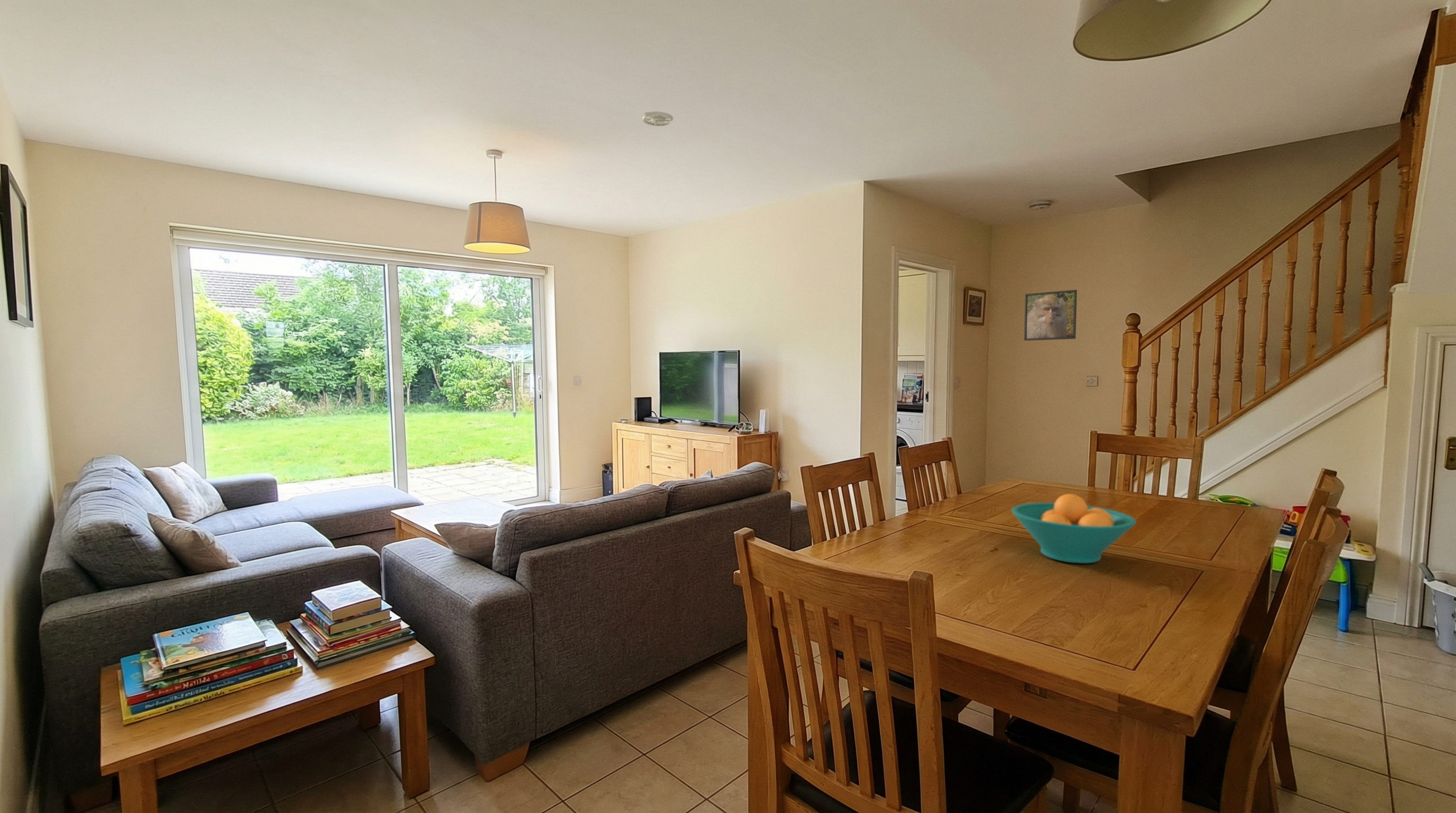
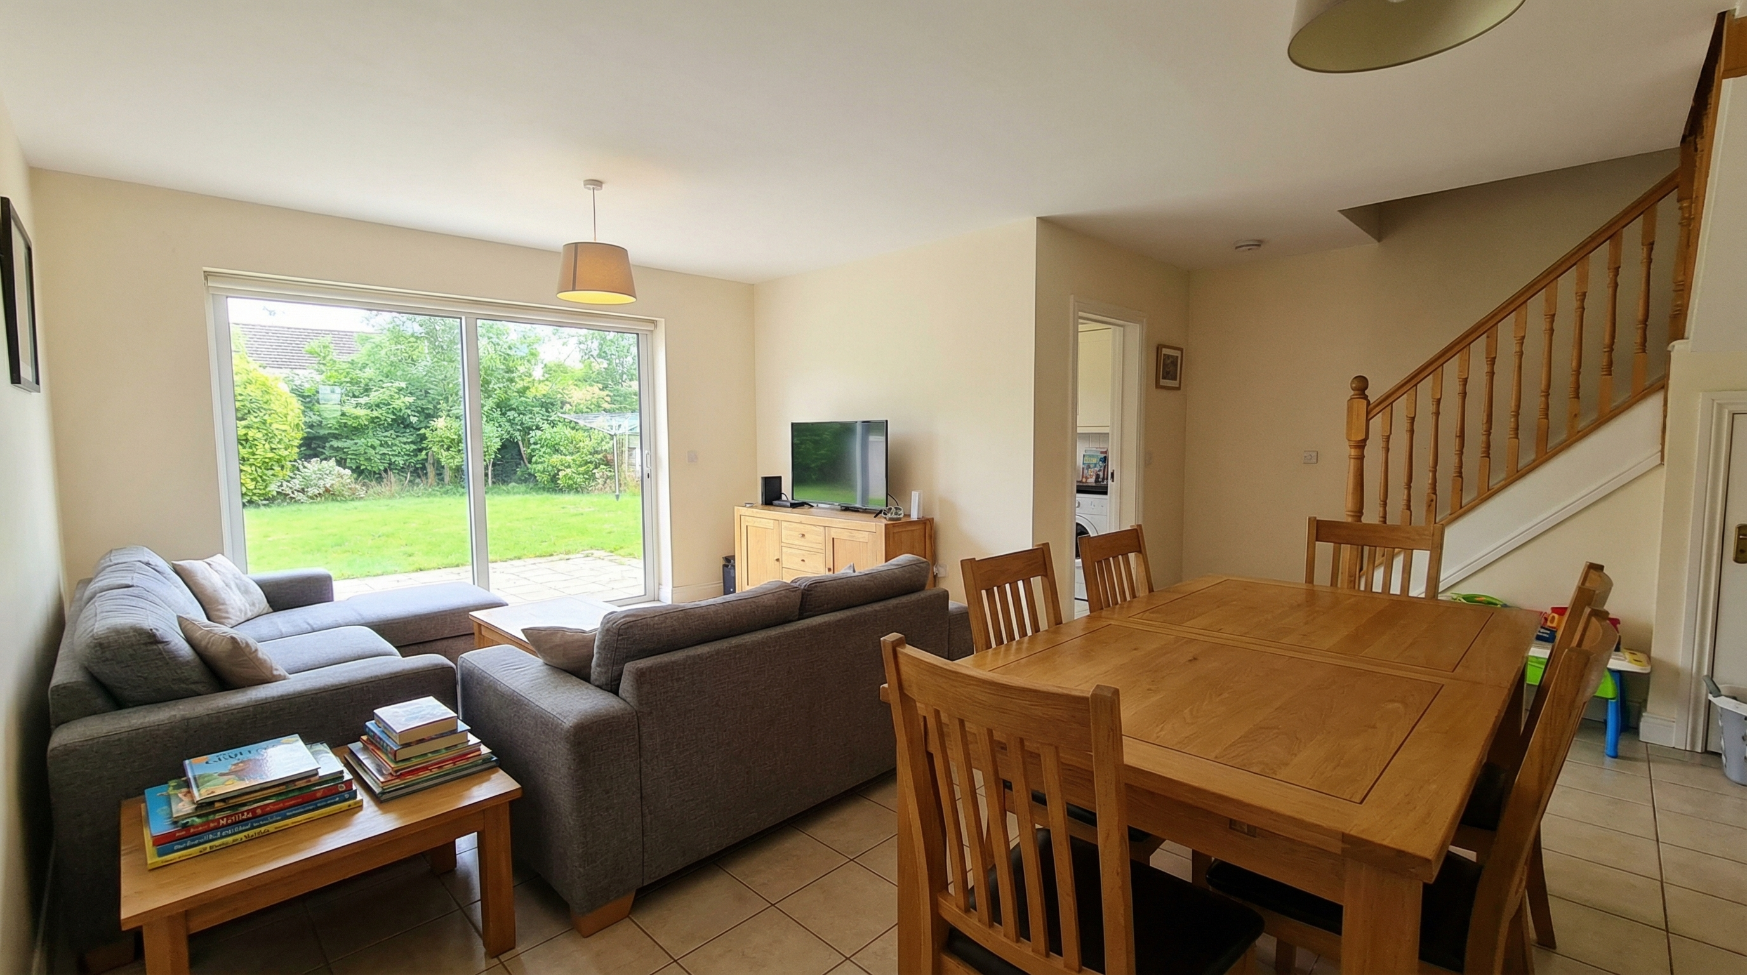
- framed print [1024,289,1078,341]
- smoke detector [642,111,674,127]
- fruit bowl [1011,493,1137,564]
